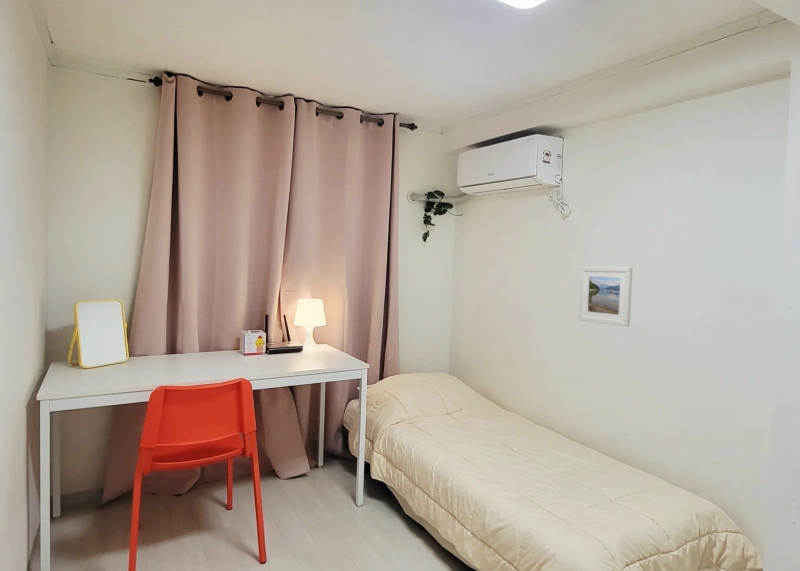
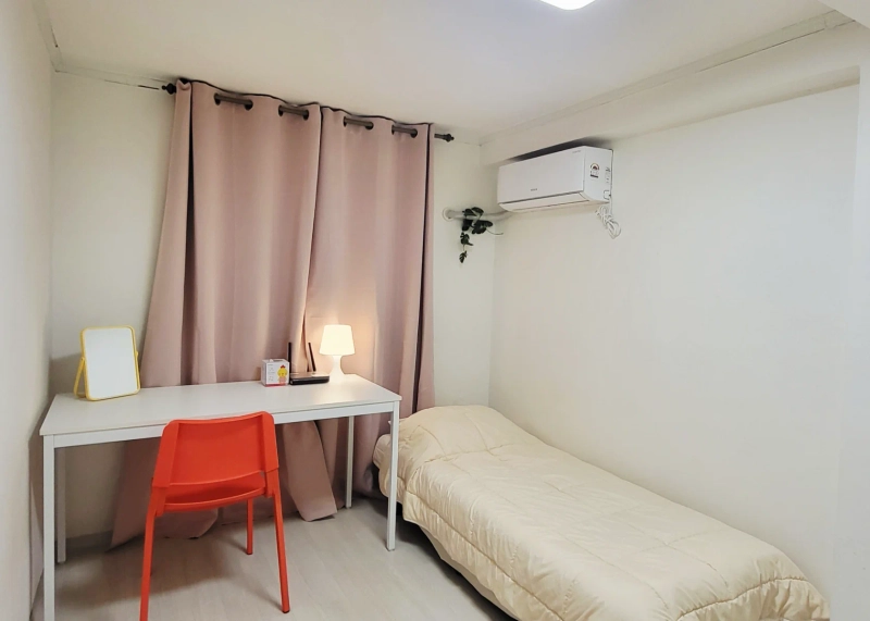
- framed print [578,265,633,328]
